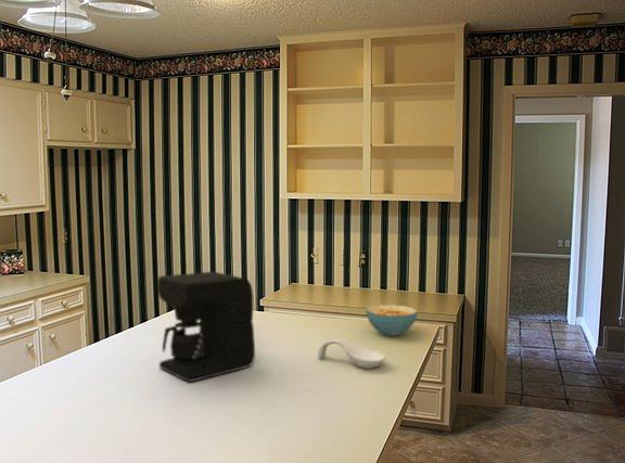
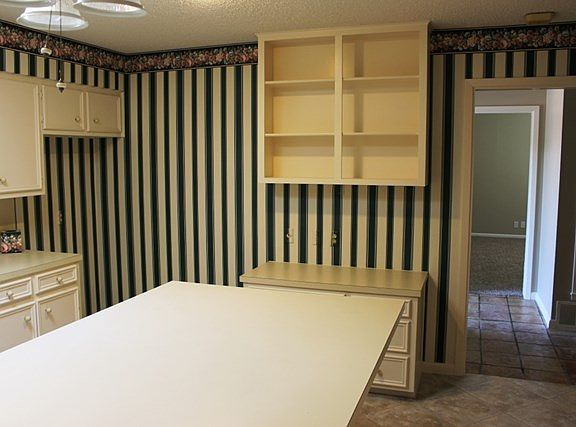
- coffee maker [156,271,256,383]
- cereal bowl [365,304,419,337]
- spoon rest [316,338,386,370]
